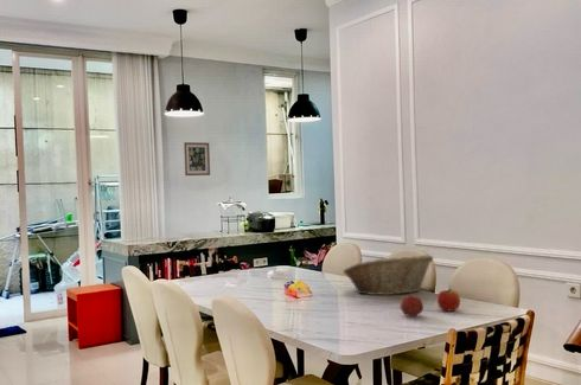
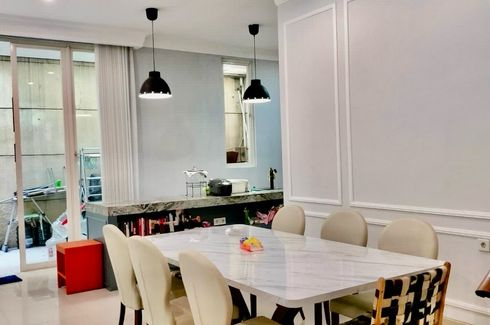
- fruit basket [343,254,435,296]
- apple [436,288,461,313]
- fruit [398,294,424,317]
- wall art [183,141,211,177]
